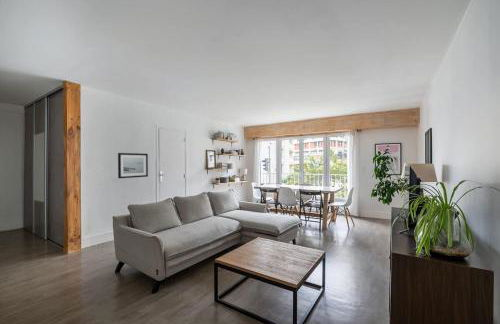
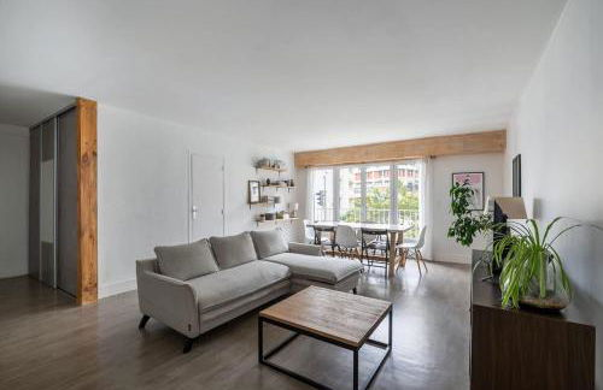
- wall art [117,152,149,179]
